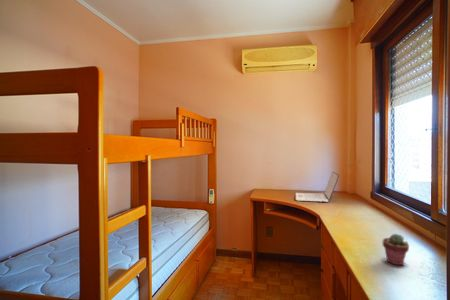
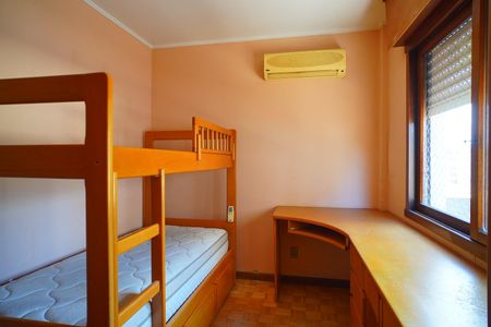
- laptop [295,171,340,203]
- potted succulent [382,233,410,266]
